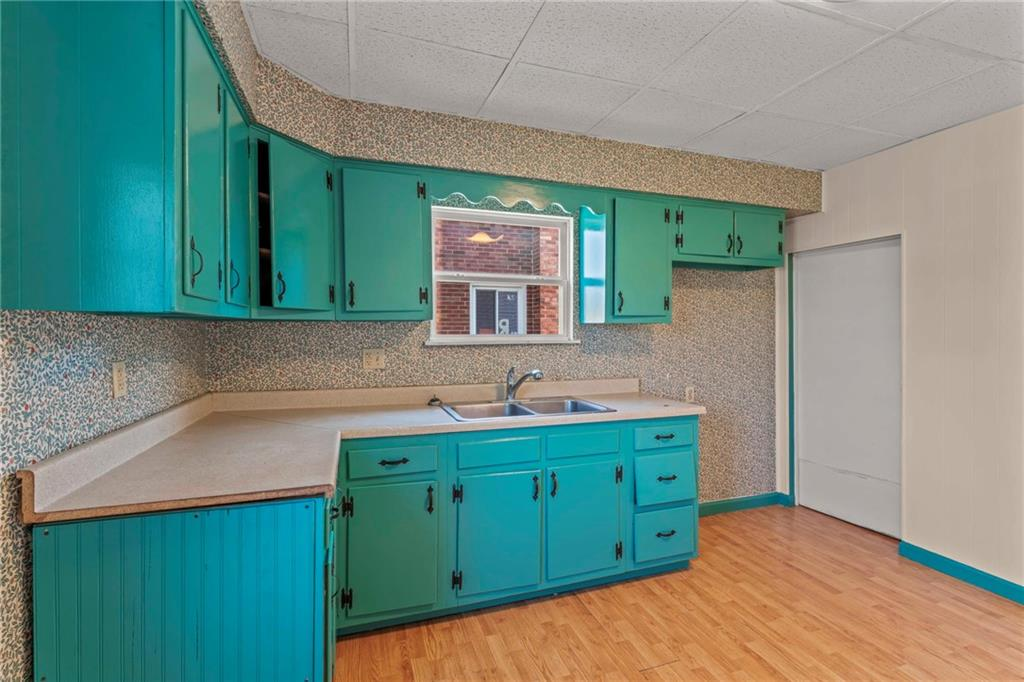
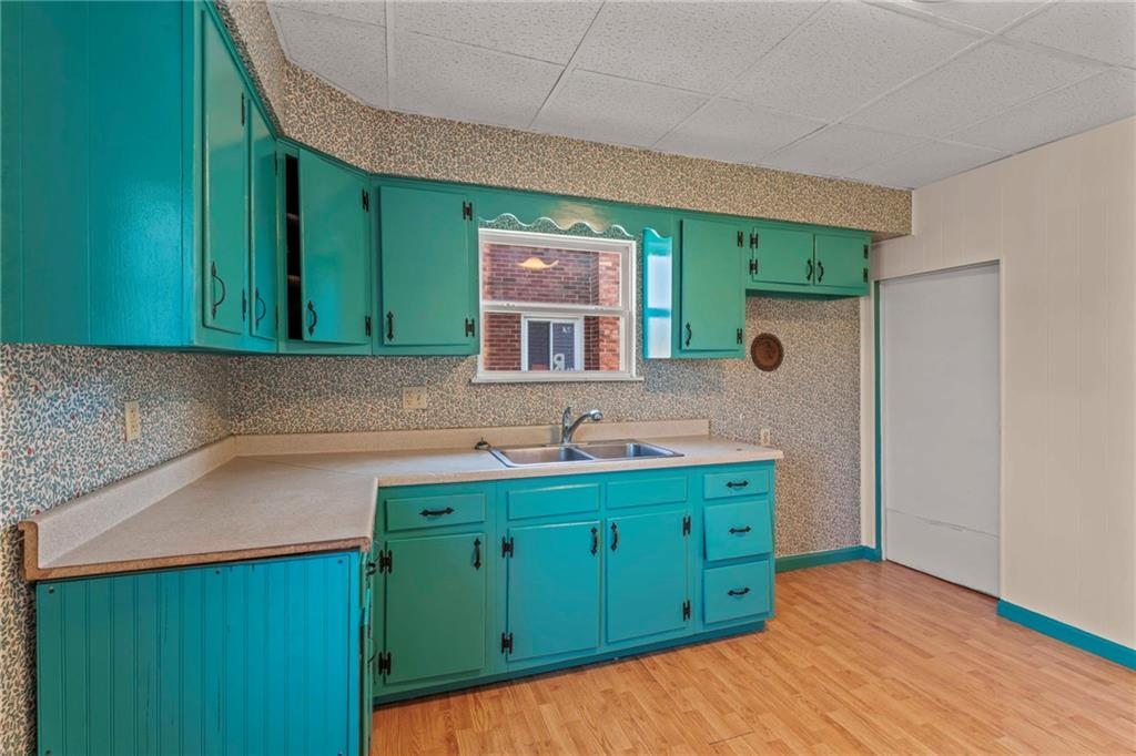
+ decorative plate [749,331,785,374]
